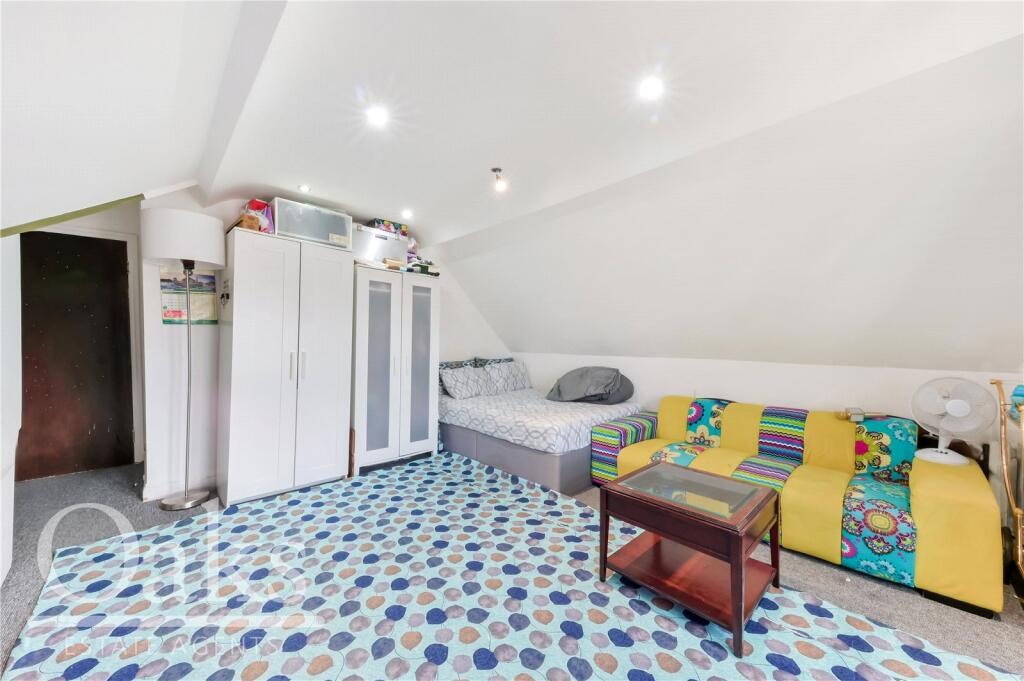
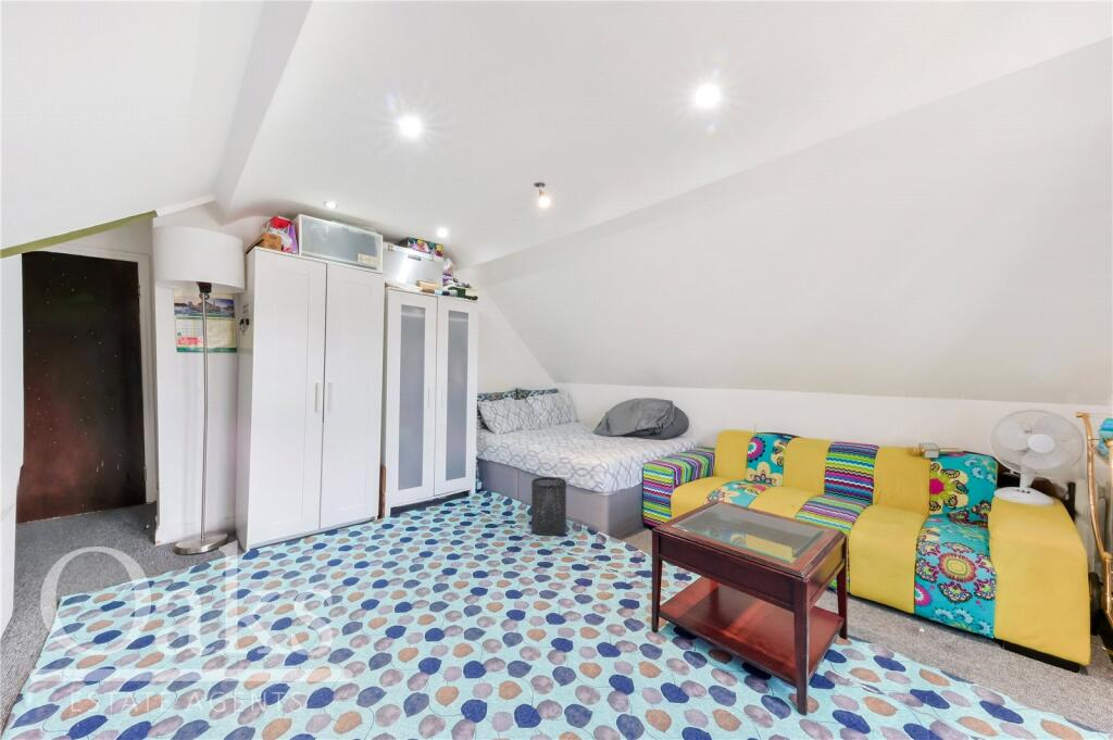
+ trash can [530,476,567,537]
